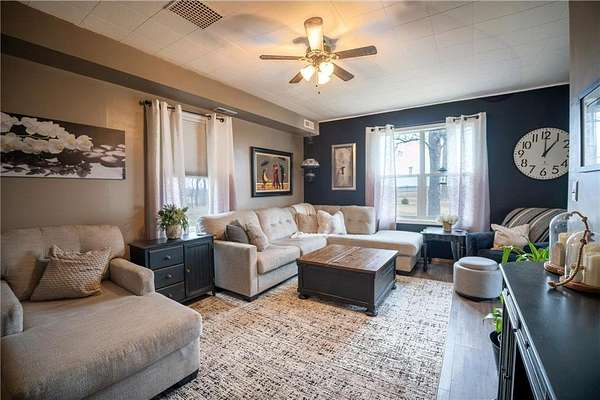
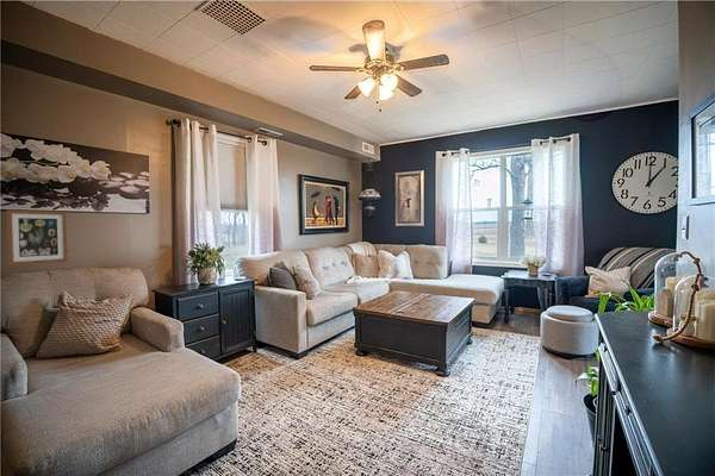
+ wall art [6,209,69,267]
